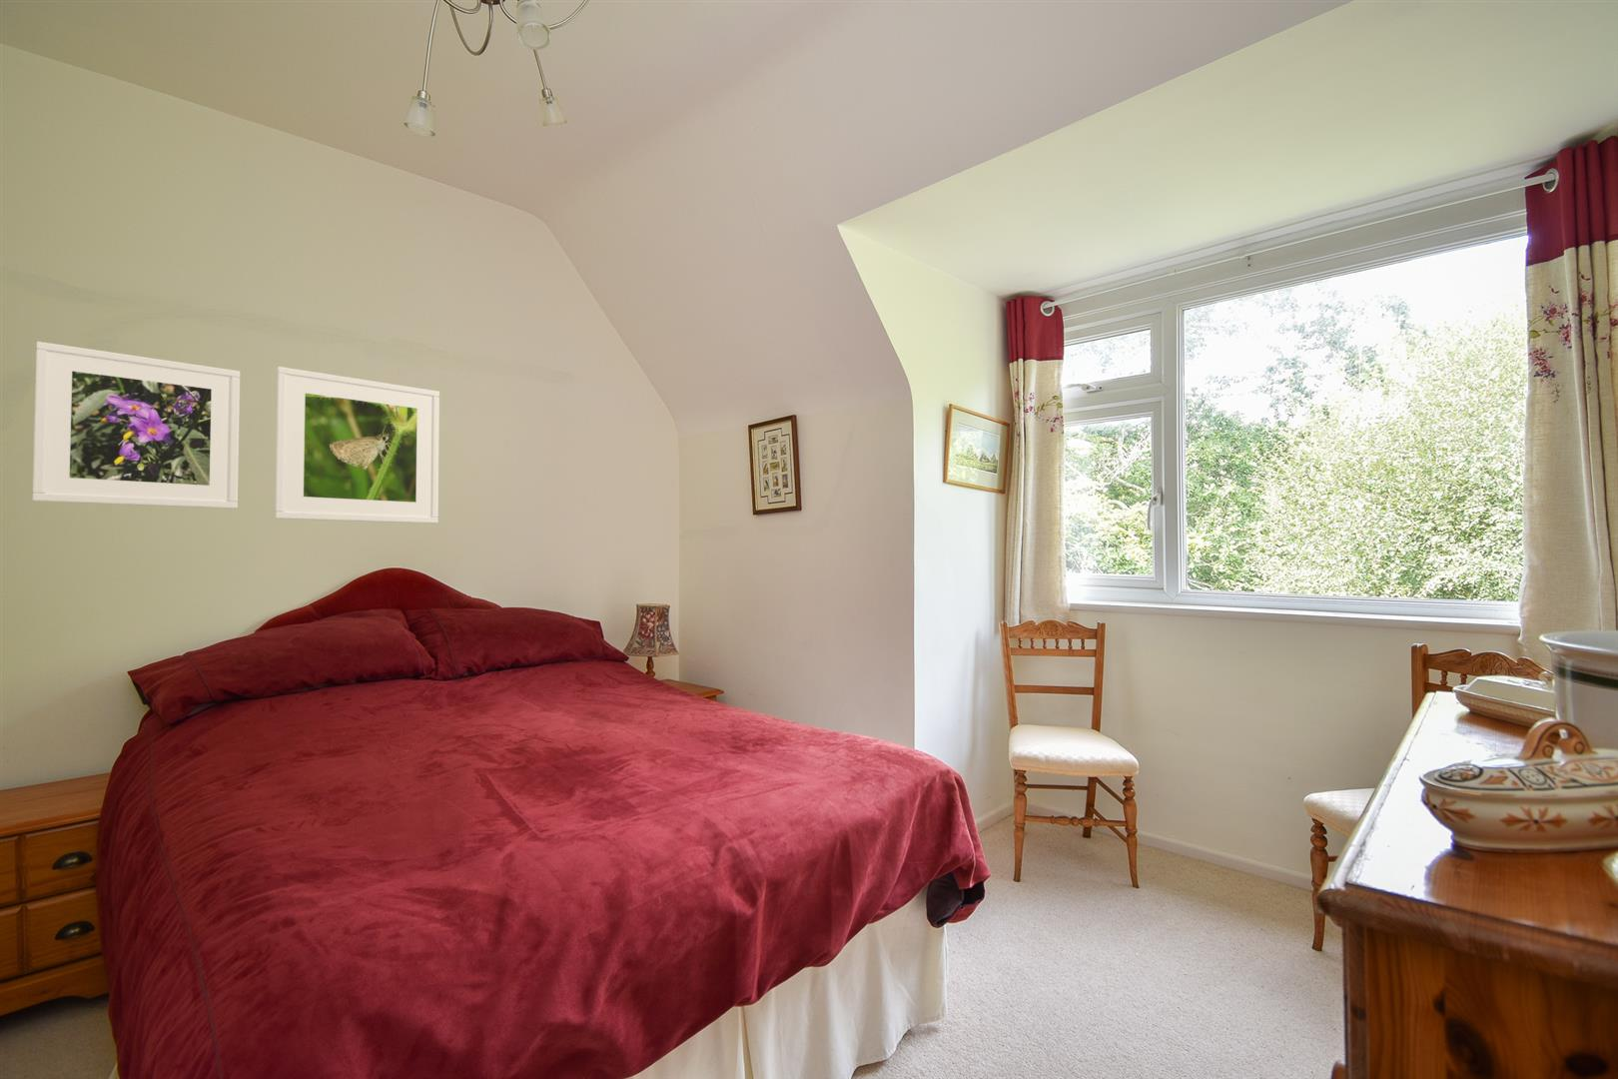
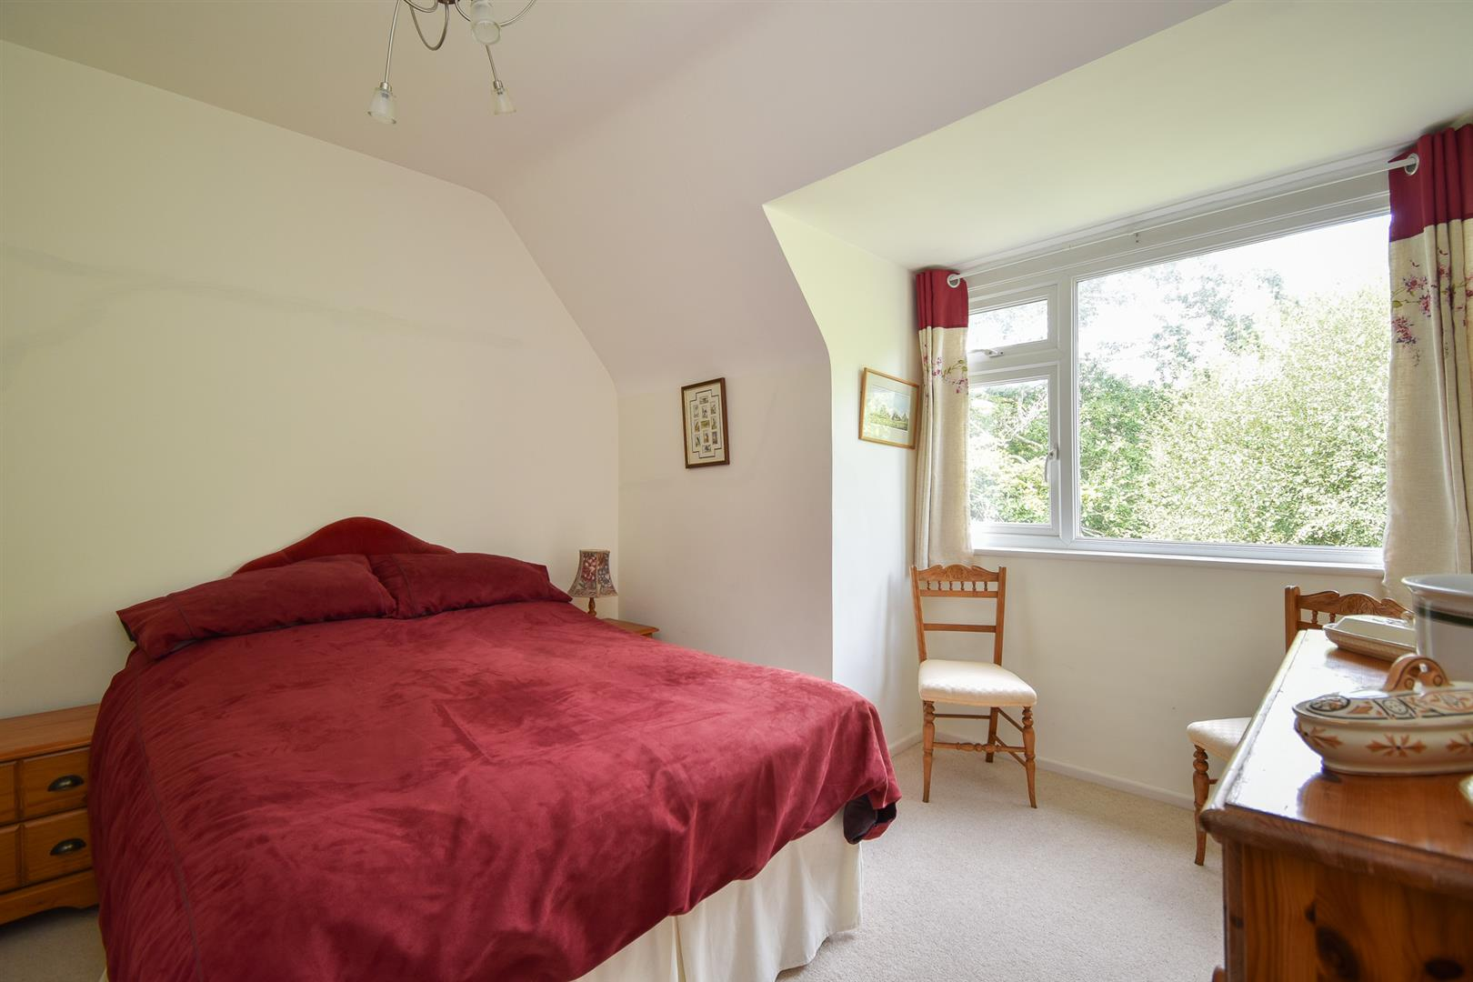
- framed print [31,341,241,509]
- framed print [273,366,441,525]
